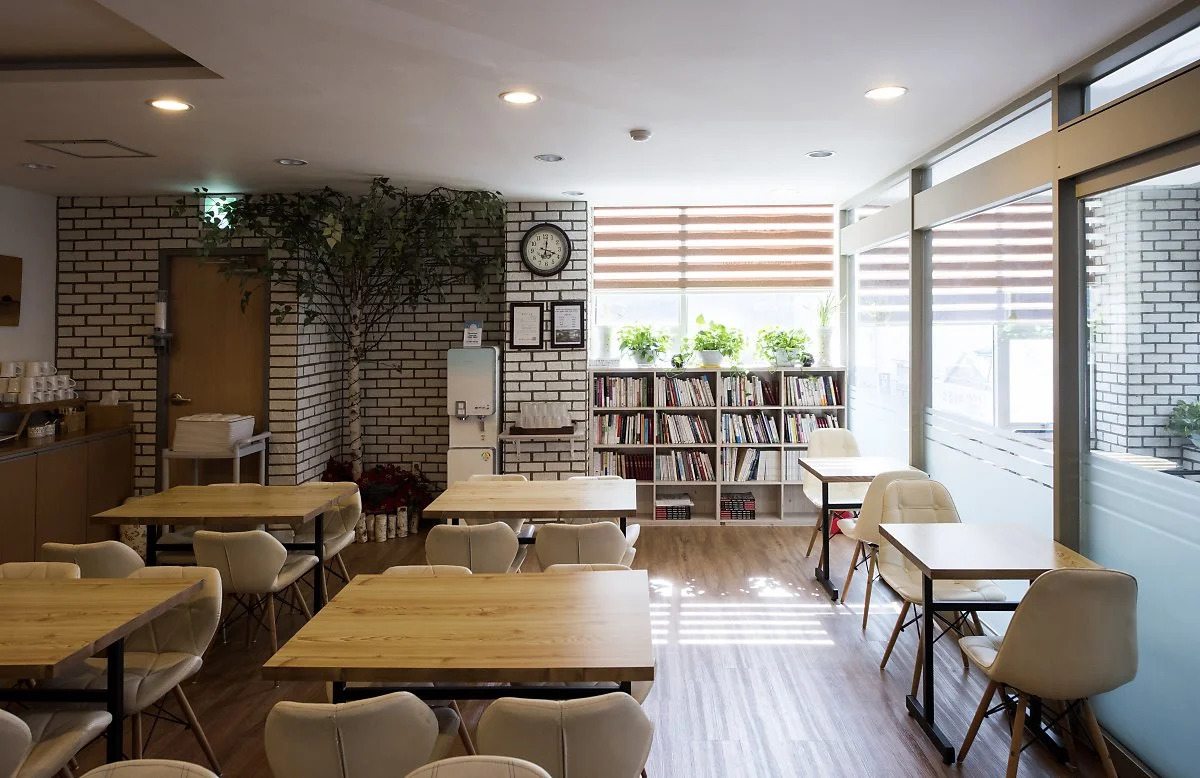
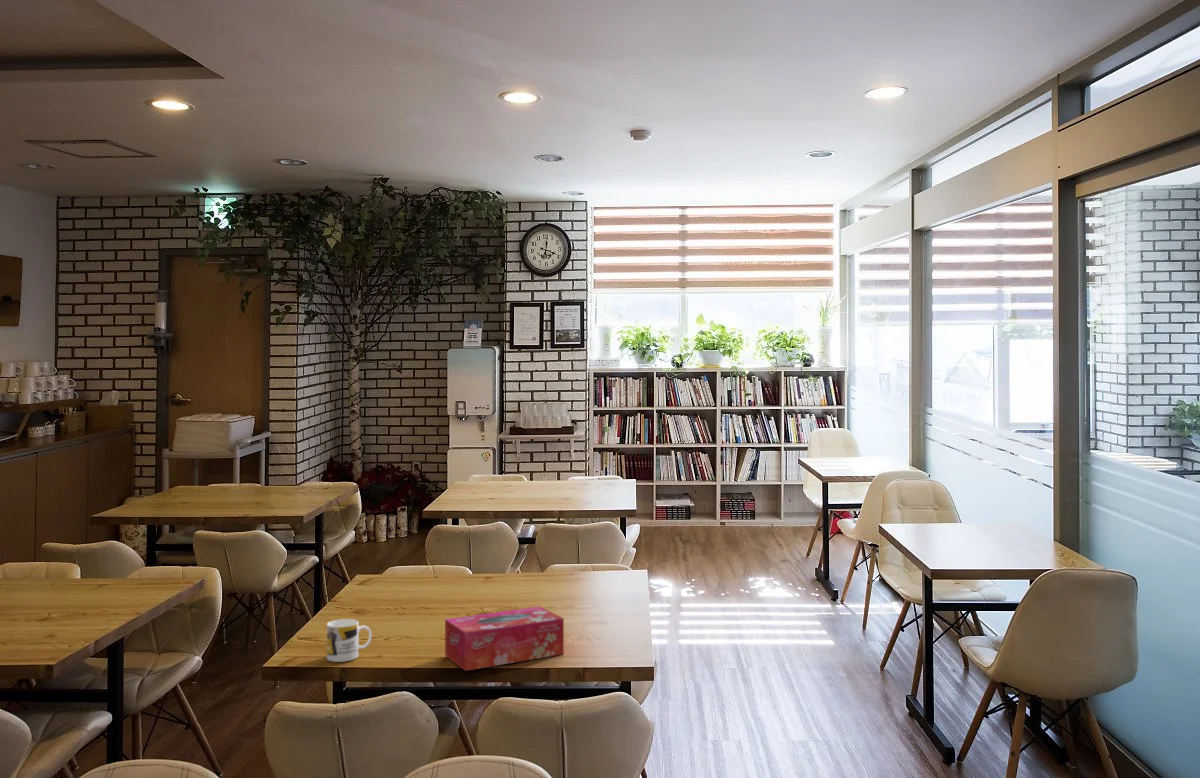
+ mug [326,618,373,663]
+ tissue box [444,605,565,672]
